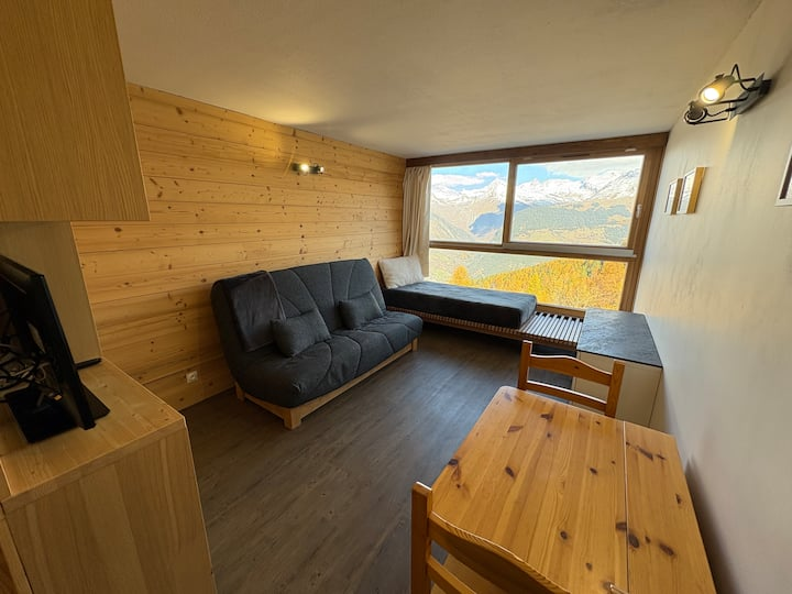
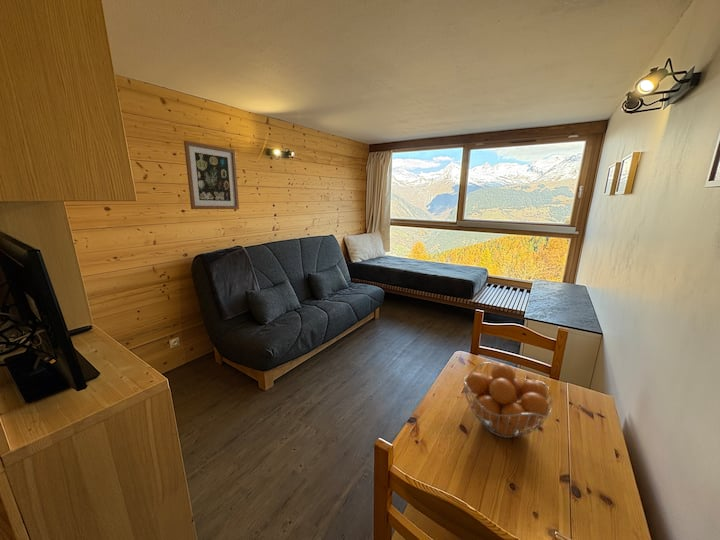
+ wall art [183,140,240,210]
+ fruit basket [462,361,553,439]
